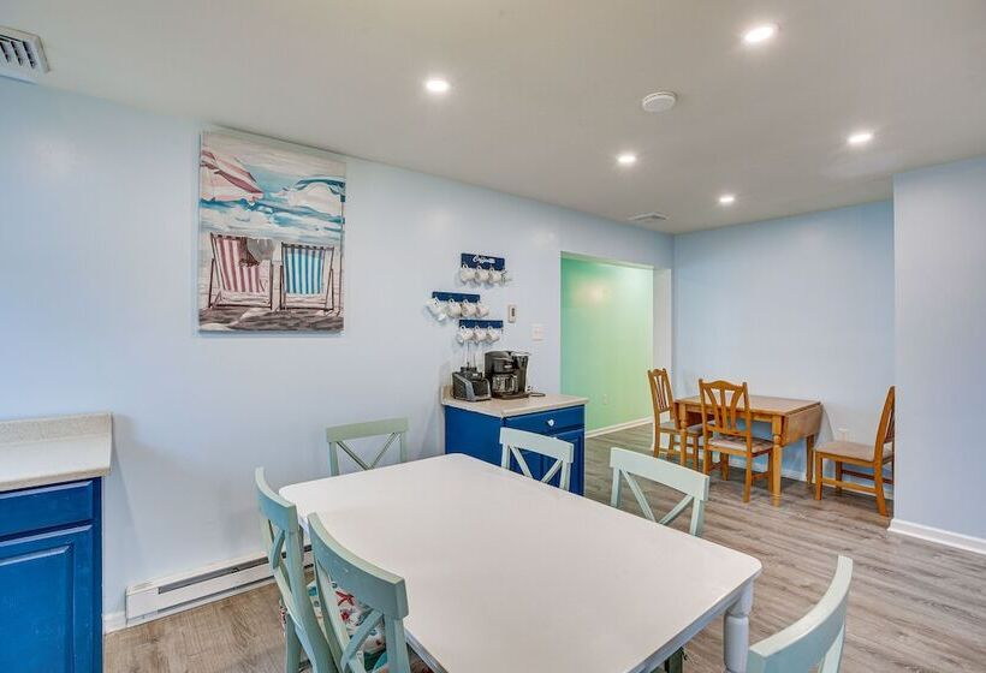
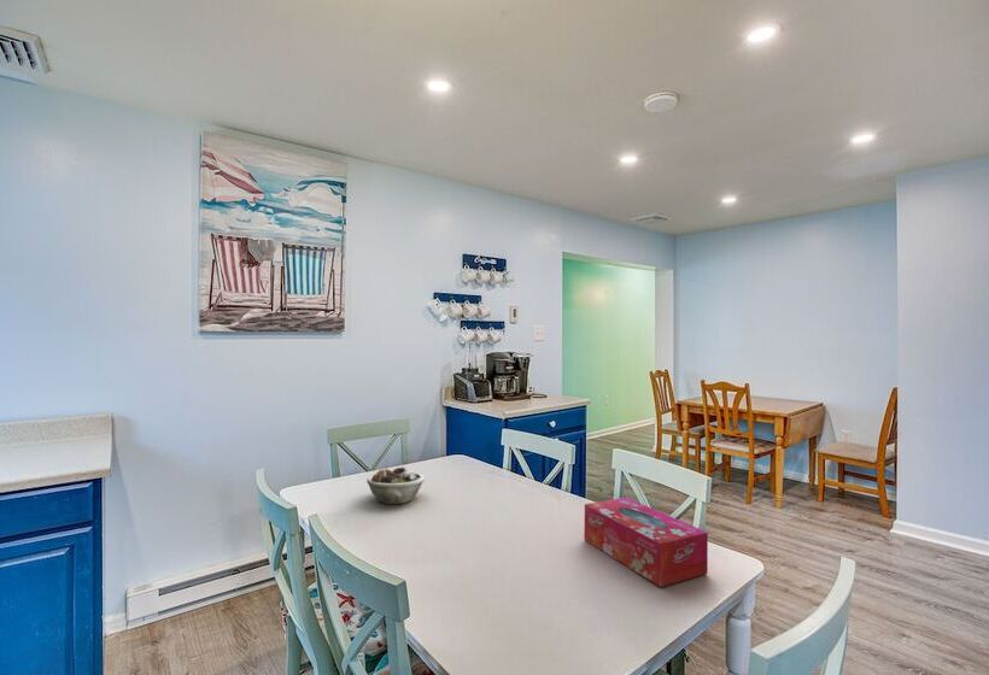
+ tissue box [583,497,709,588]
+ succulent planter [365,466,426,505]
